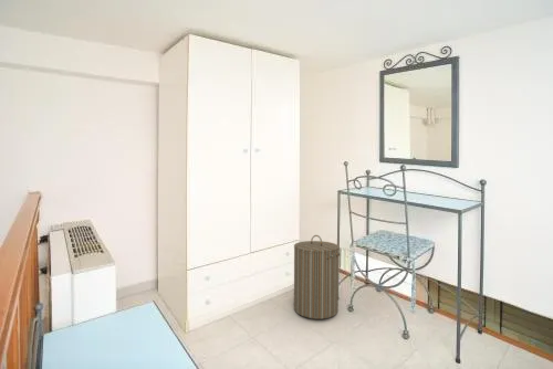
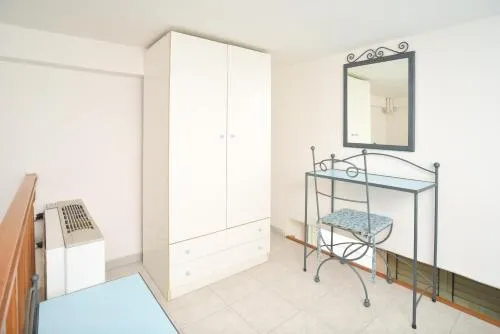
- laundry hamper [293,234,341,320]
